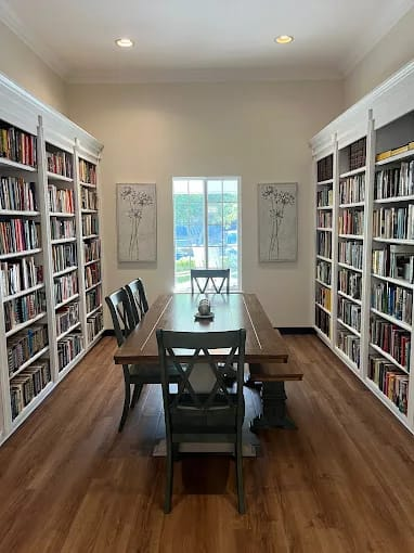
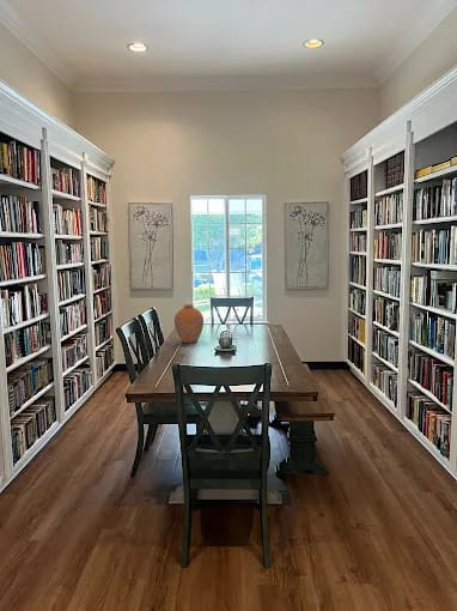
+ vase [173,303,205,344]
